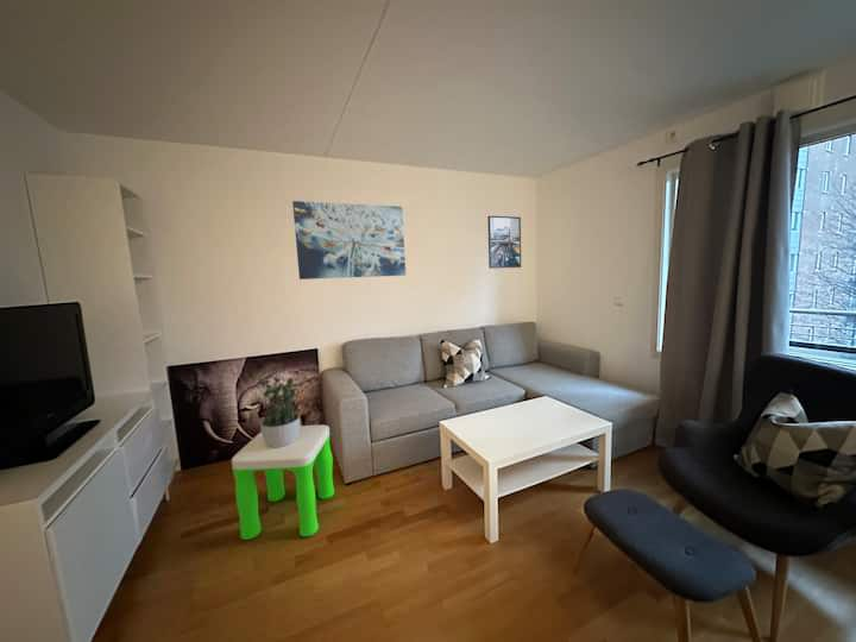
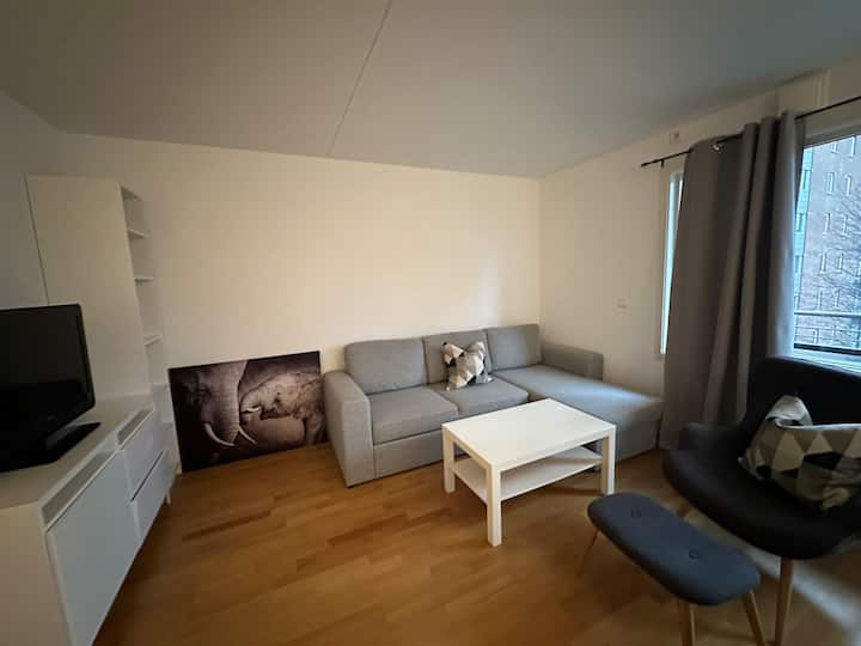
- potted plant [256,371,303,448]
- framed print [486,215,522,270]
- wall art [291,200,407,281]
- stool [231,424,335,541]
